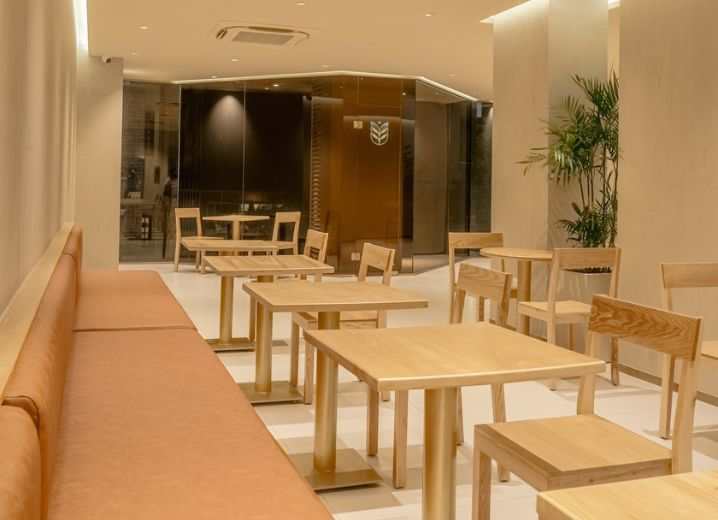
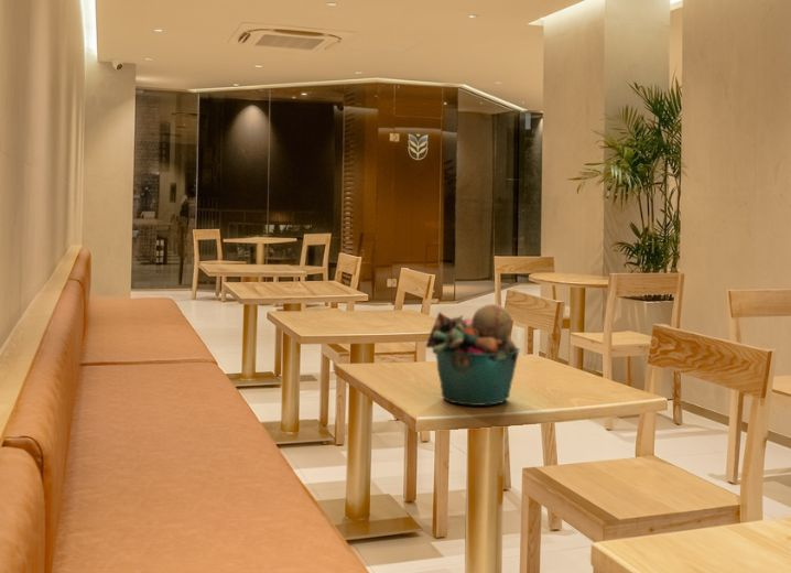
+ bucket [425,303,521,407]
